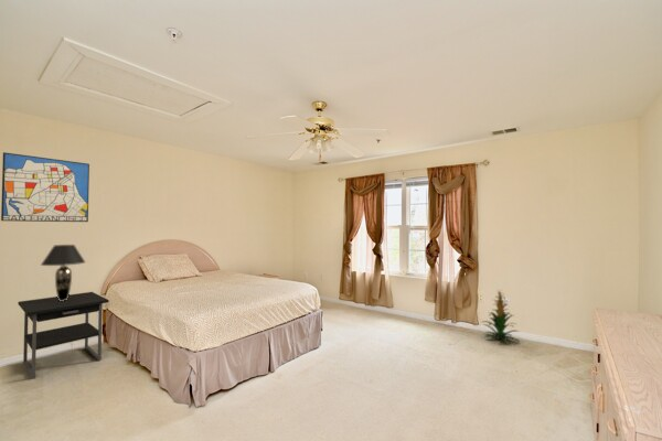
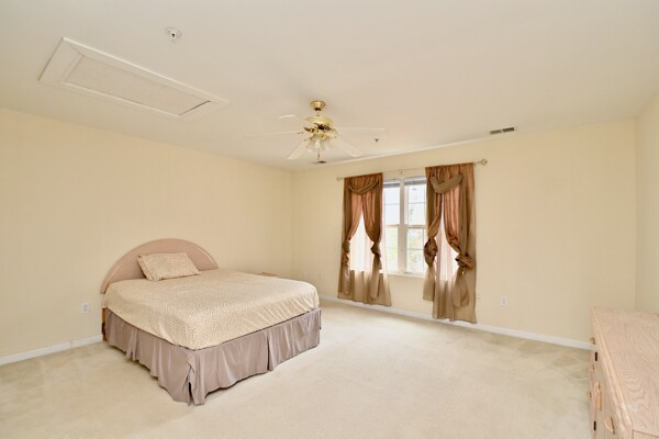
- indoor plant [482,290,522,345]
- wall art [0,151,90,223]
- table lamp [40,244,86,301]
- nightstand [18,291,110,380]
